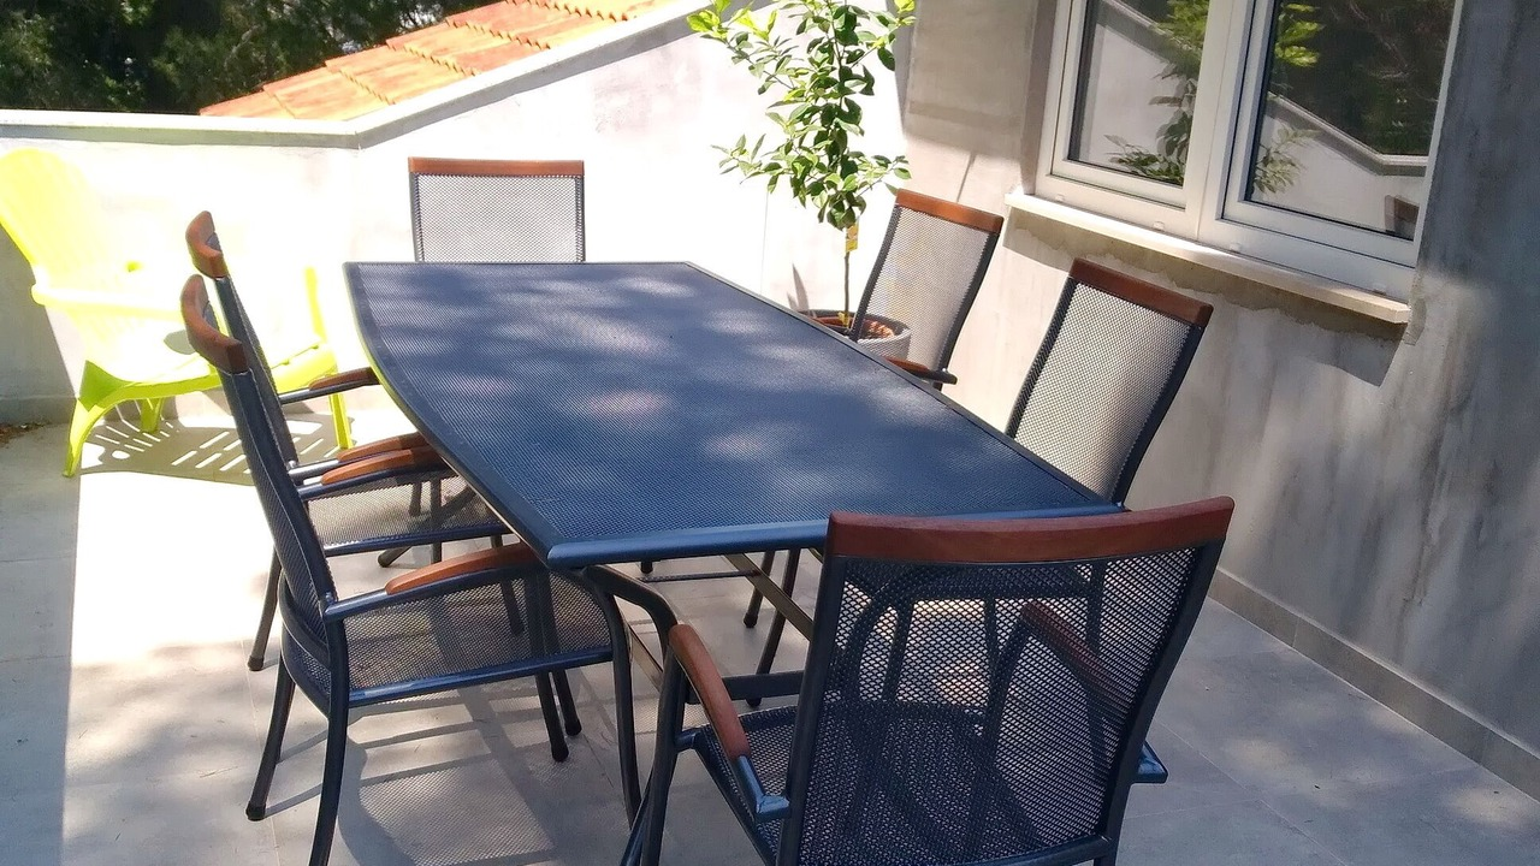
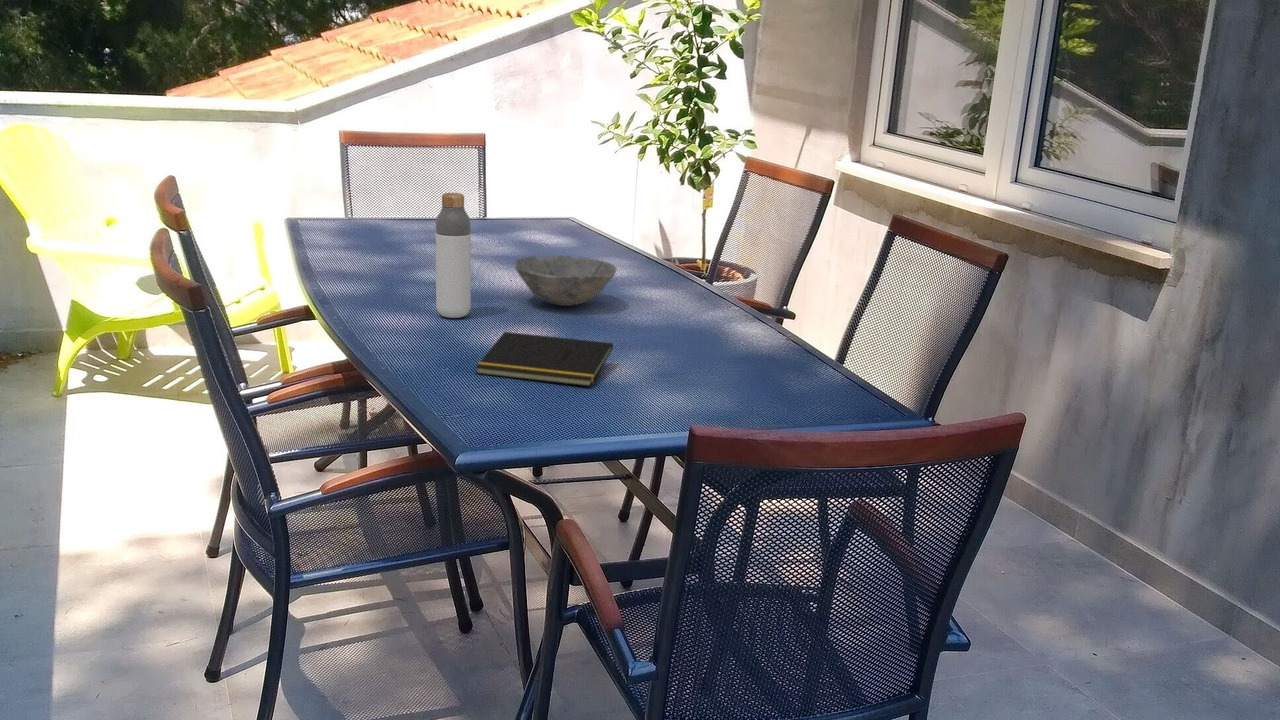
+ bowl [513,254,618,307]
+ bottle [435,192,472,319]
+ notepad [475,331,614,387]
